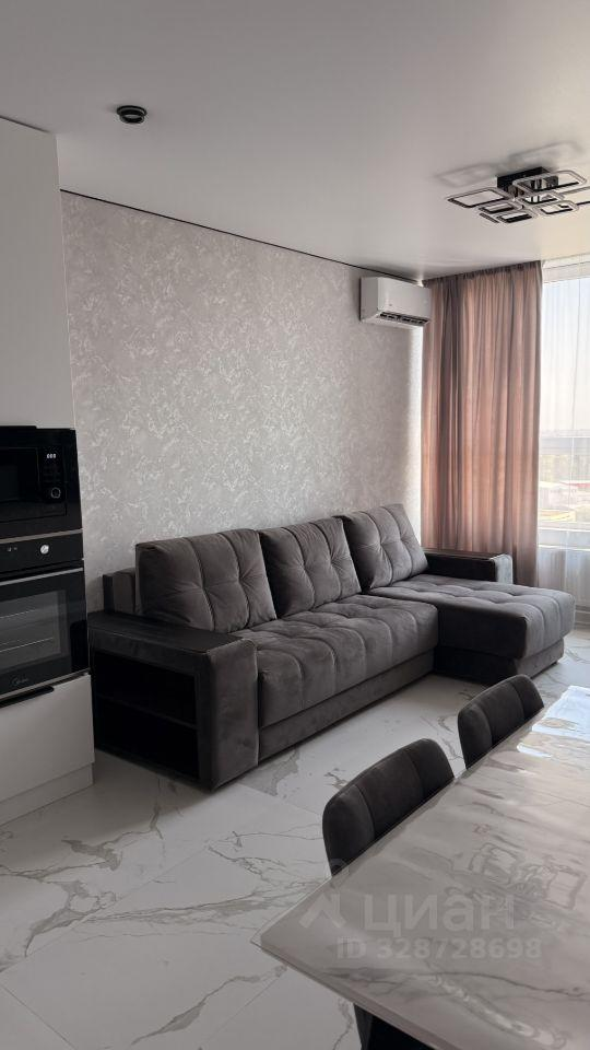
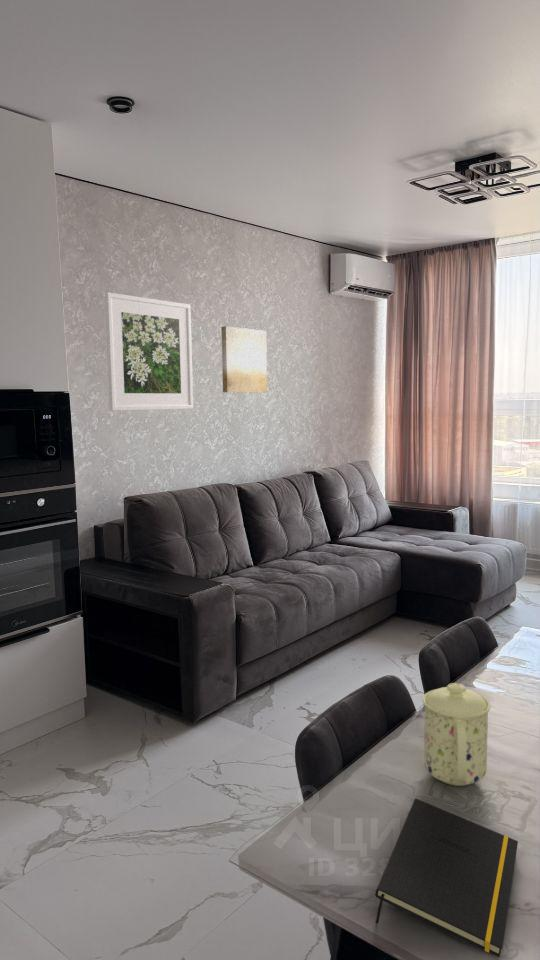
+ mug [421,682,492,787]
+ wall art [221,325,268,394]
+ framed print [104,291,194,412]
+ notepad [374,797,519,958]
